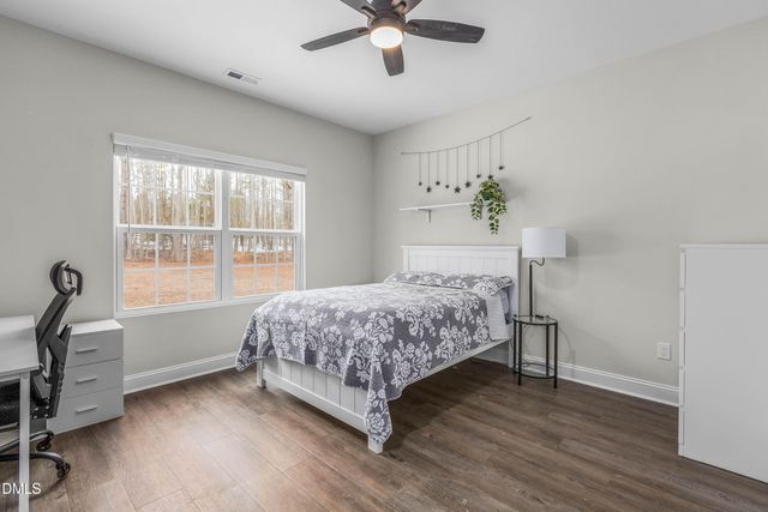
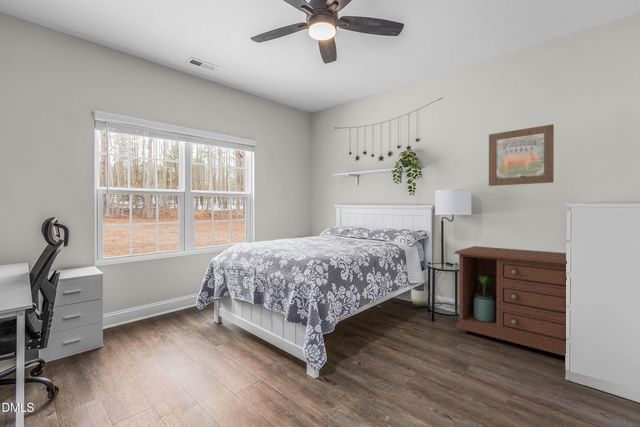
+ planter [410,288,429,308]
+ wall art [488,123,555,187]
+ dresser [454,245,567,357]
